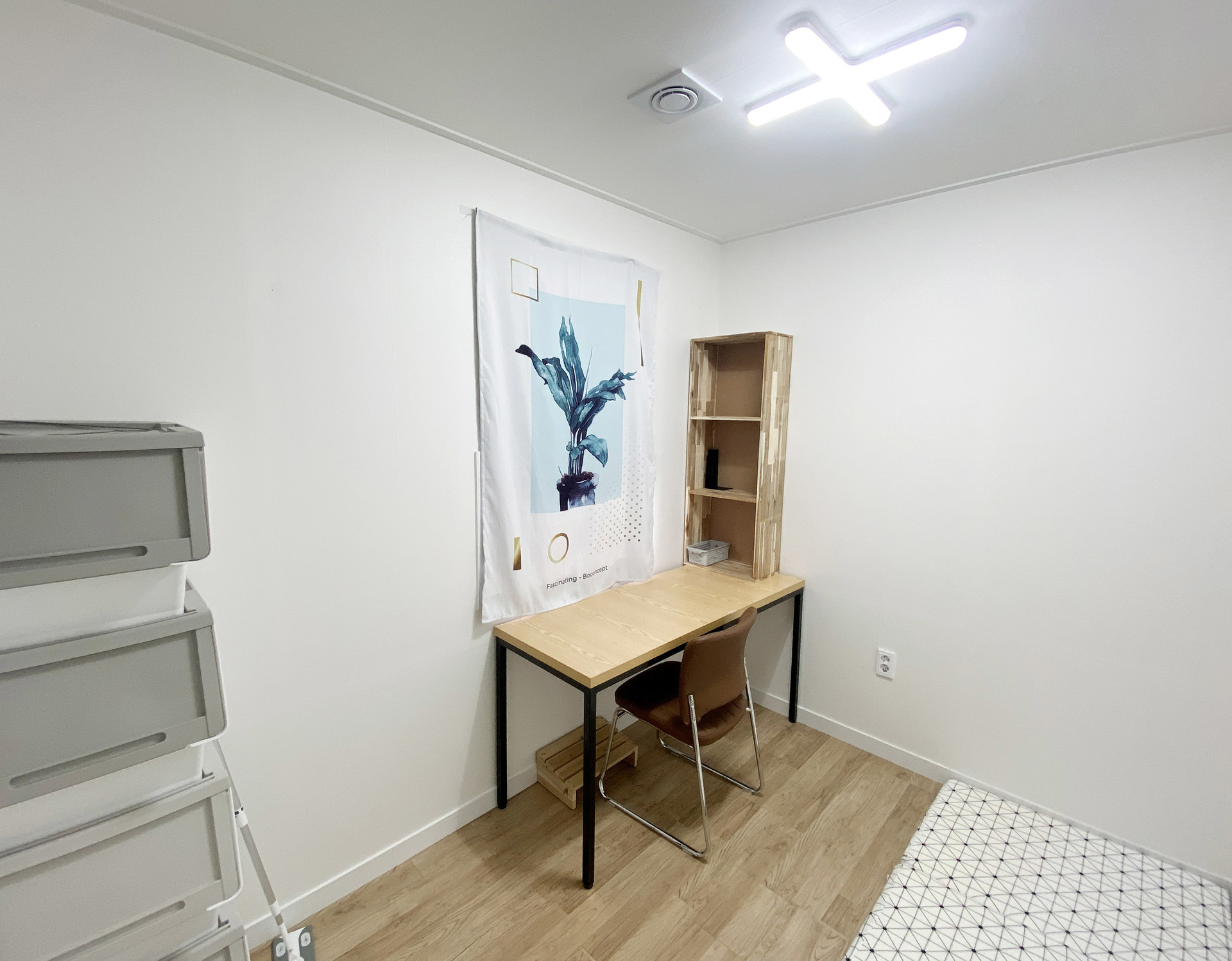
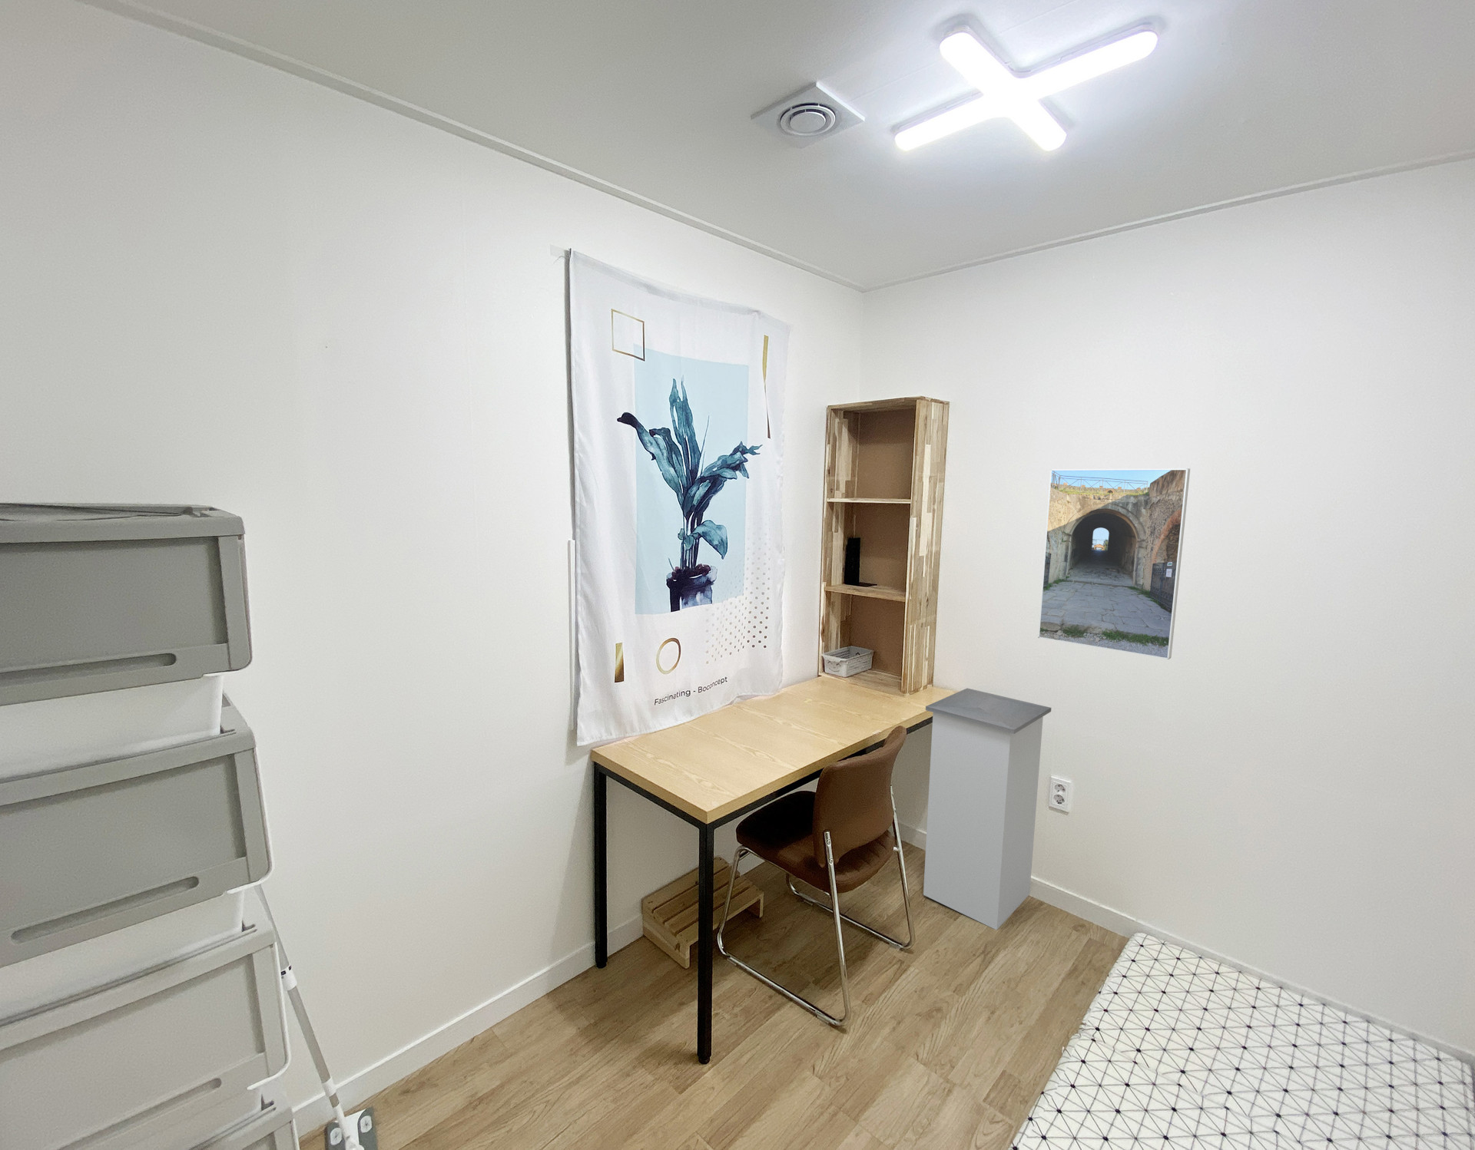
+ trash can [923,688,1051,931]
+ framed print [1037,468,1191,661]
